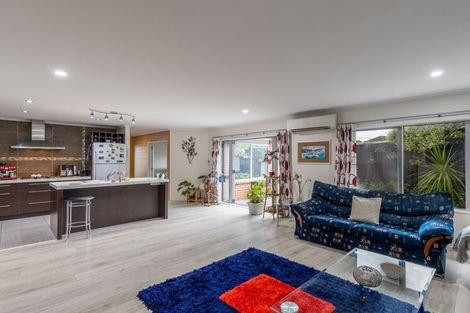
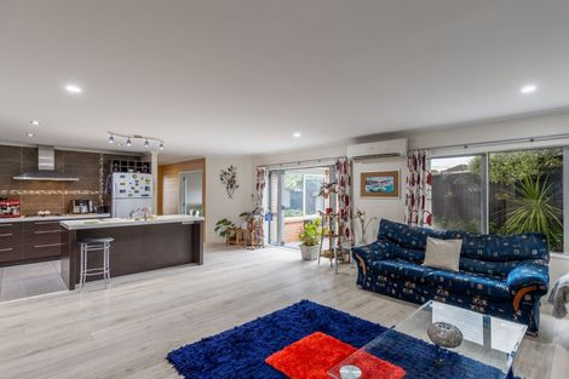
- decorative bowl [379,261,407,280]
